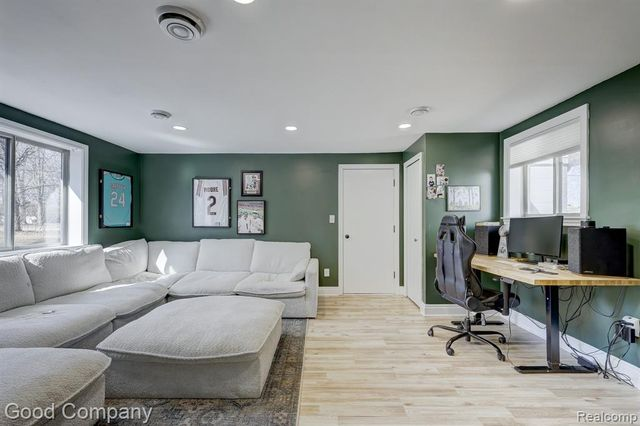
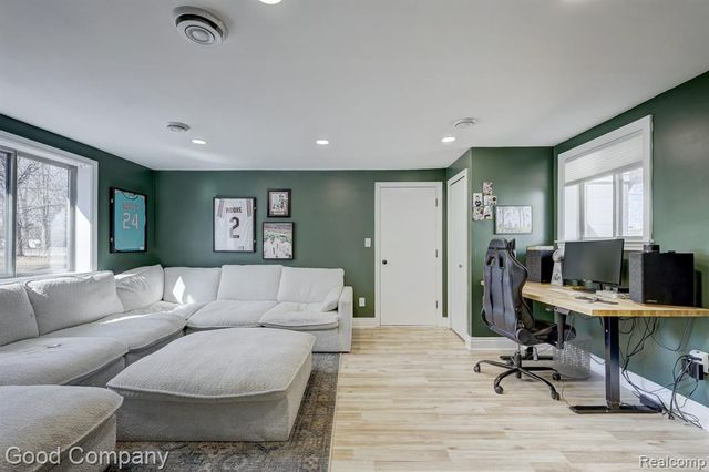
+ waste bin [552,330,593,380]
